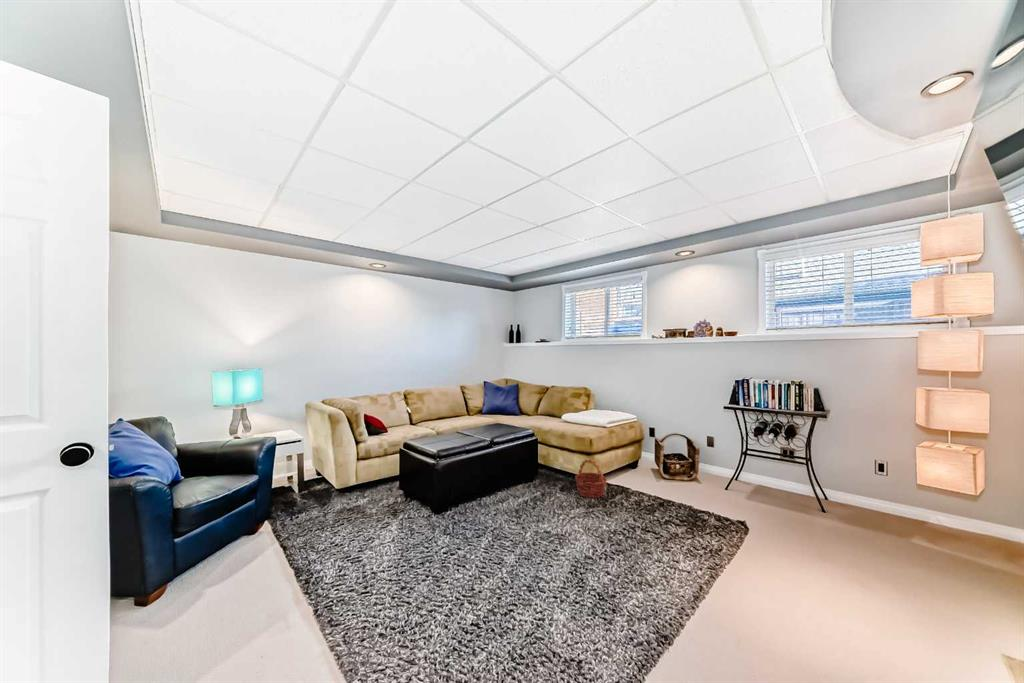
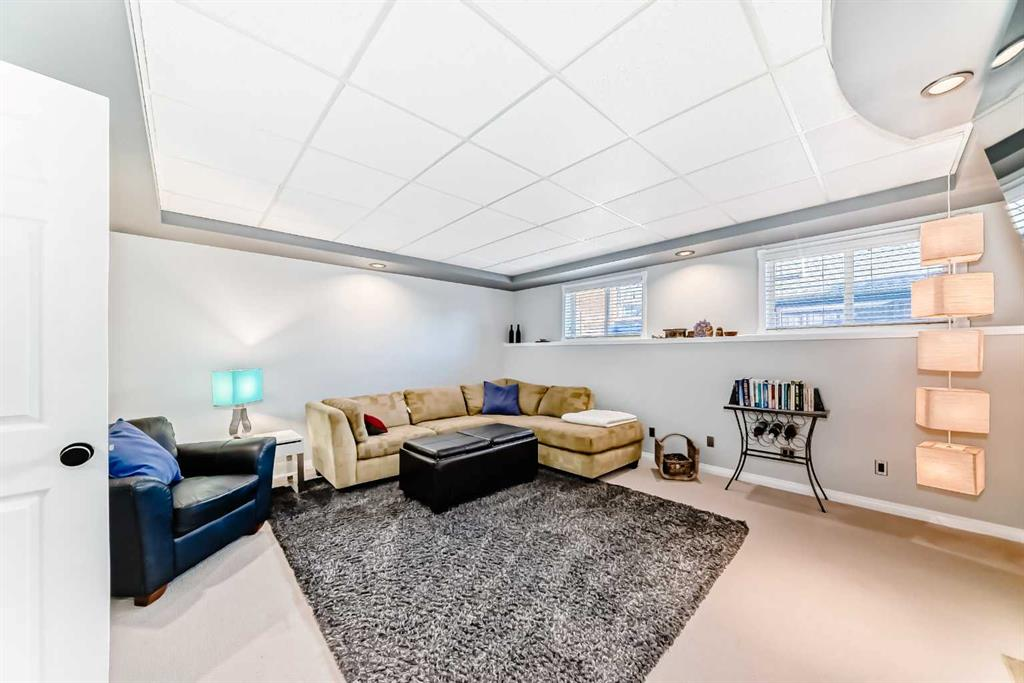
- basket [574,459,608,499]
